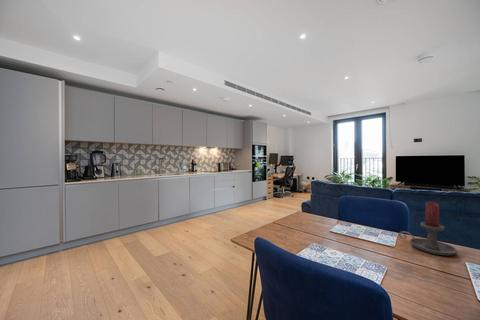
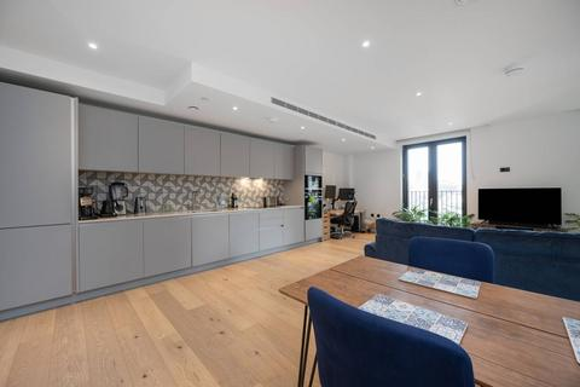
- candle holder [398,201,458,257]
